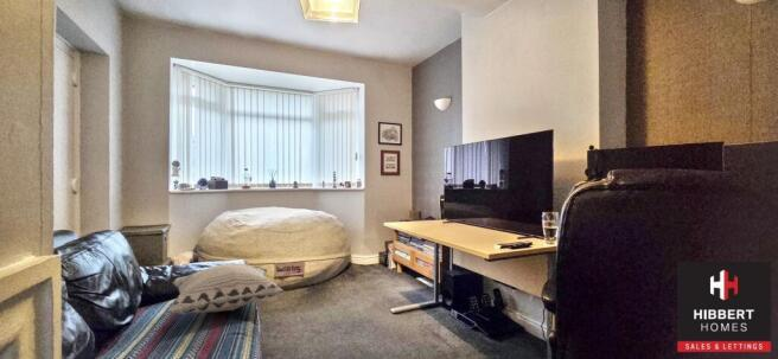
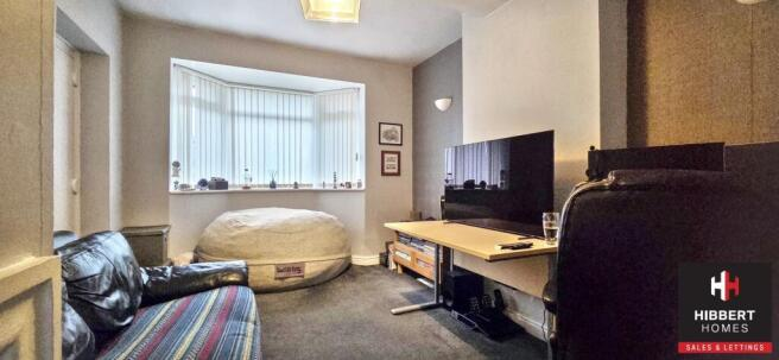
- decorative pillow [165,263,286,315]
